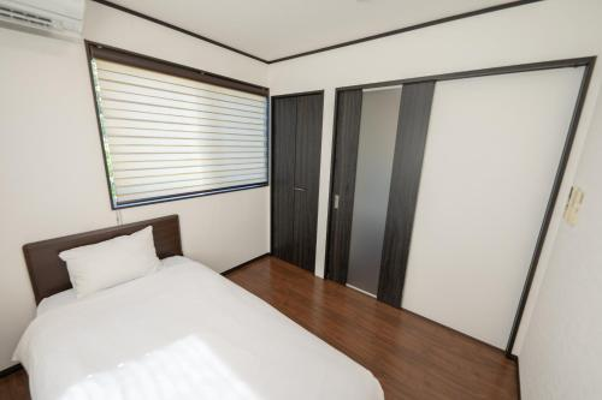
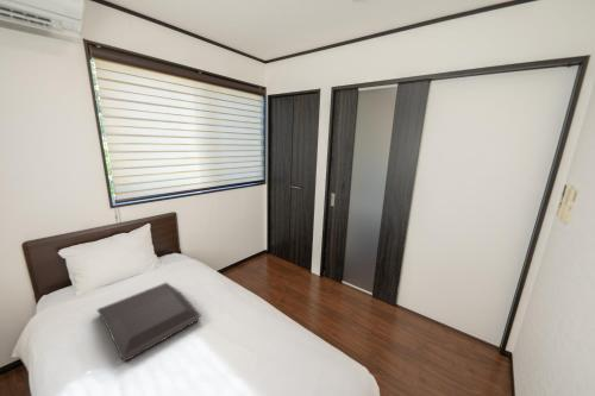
+ serving tray [95,282,202,363]
